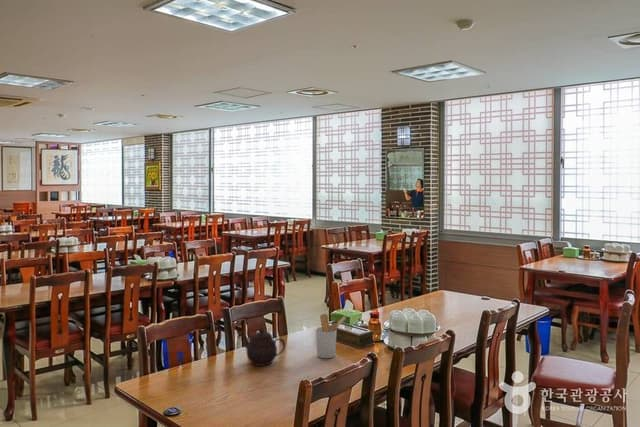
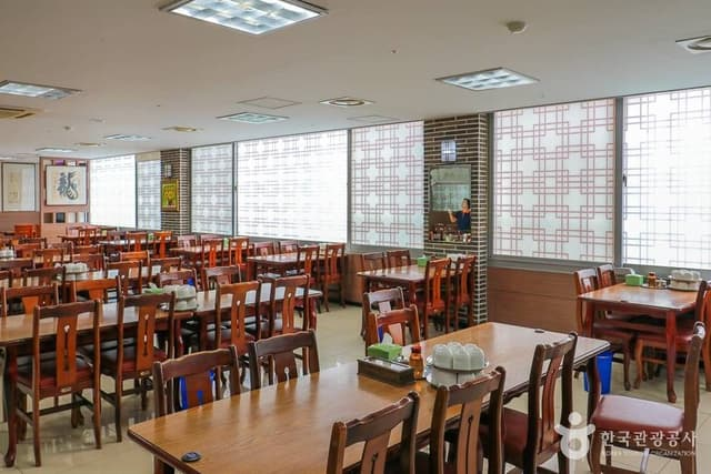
- teapot [241,327,286,367]
- utensil holder [314,313,347,359]
